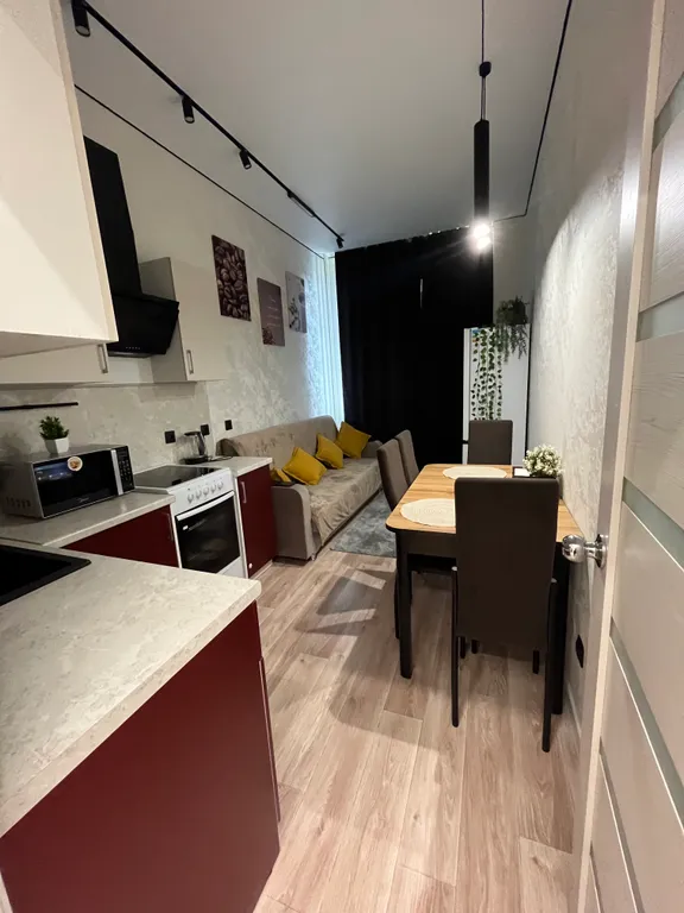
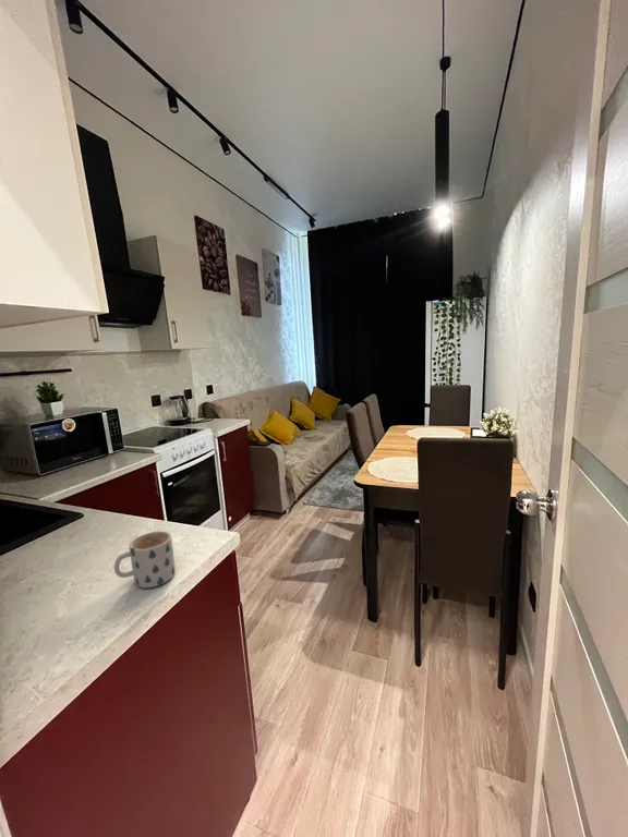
+ mug [113,530,177,590]
